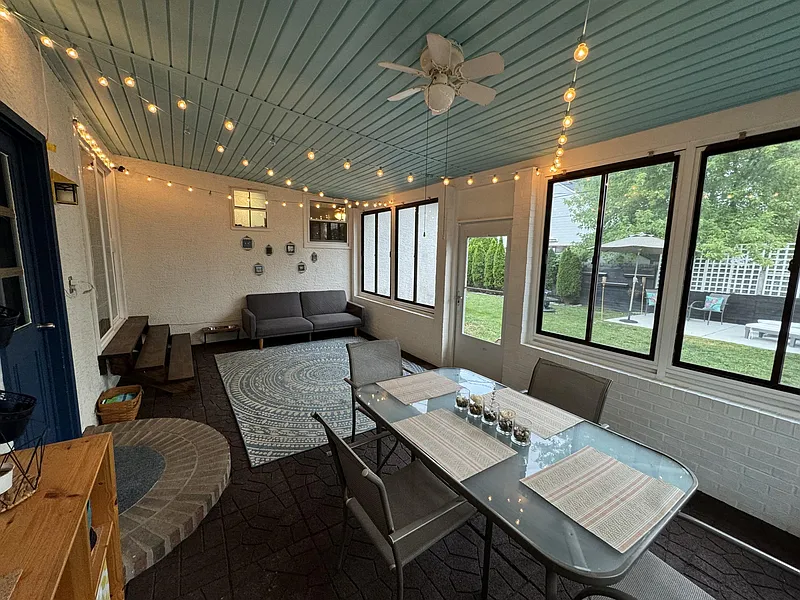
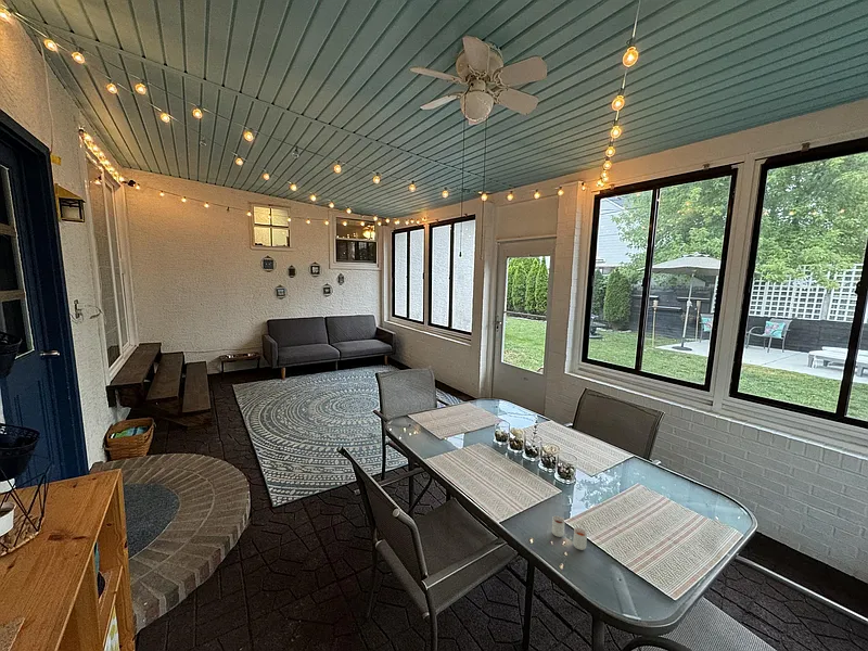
+ drinking glass [551,515,588,551]
